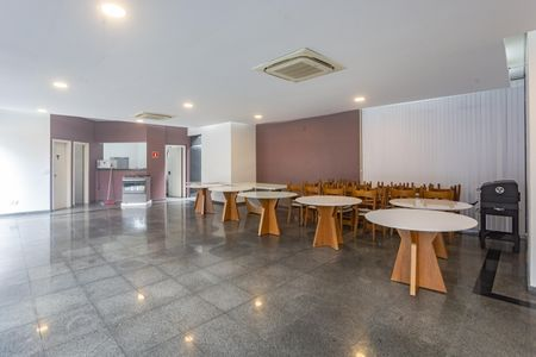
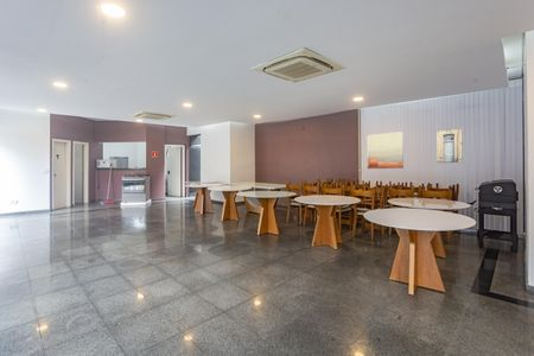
+ wall art [436,128,464,164]
+ wall art [367,131,405,170]
